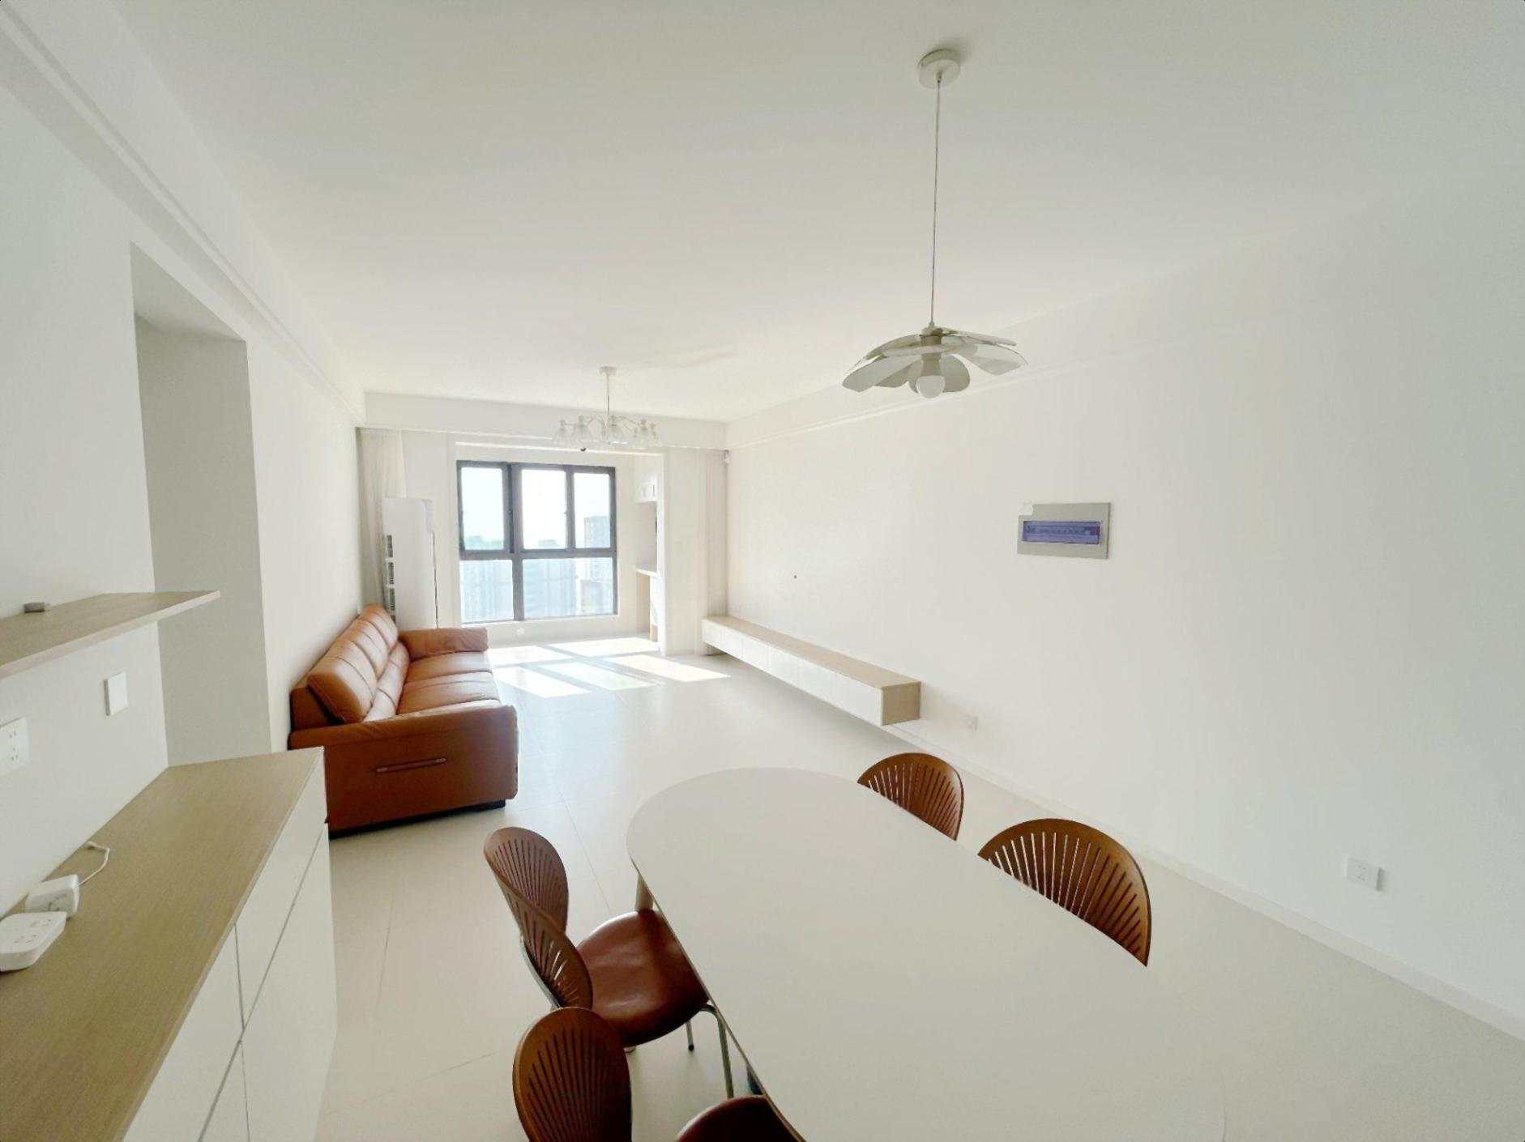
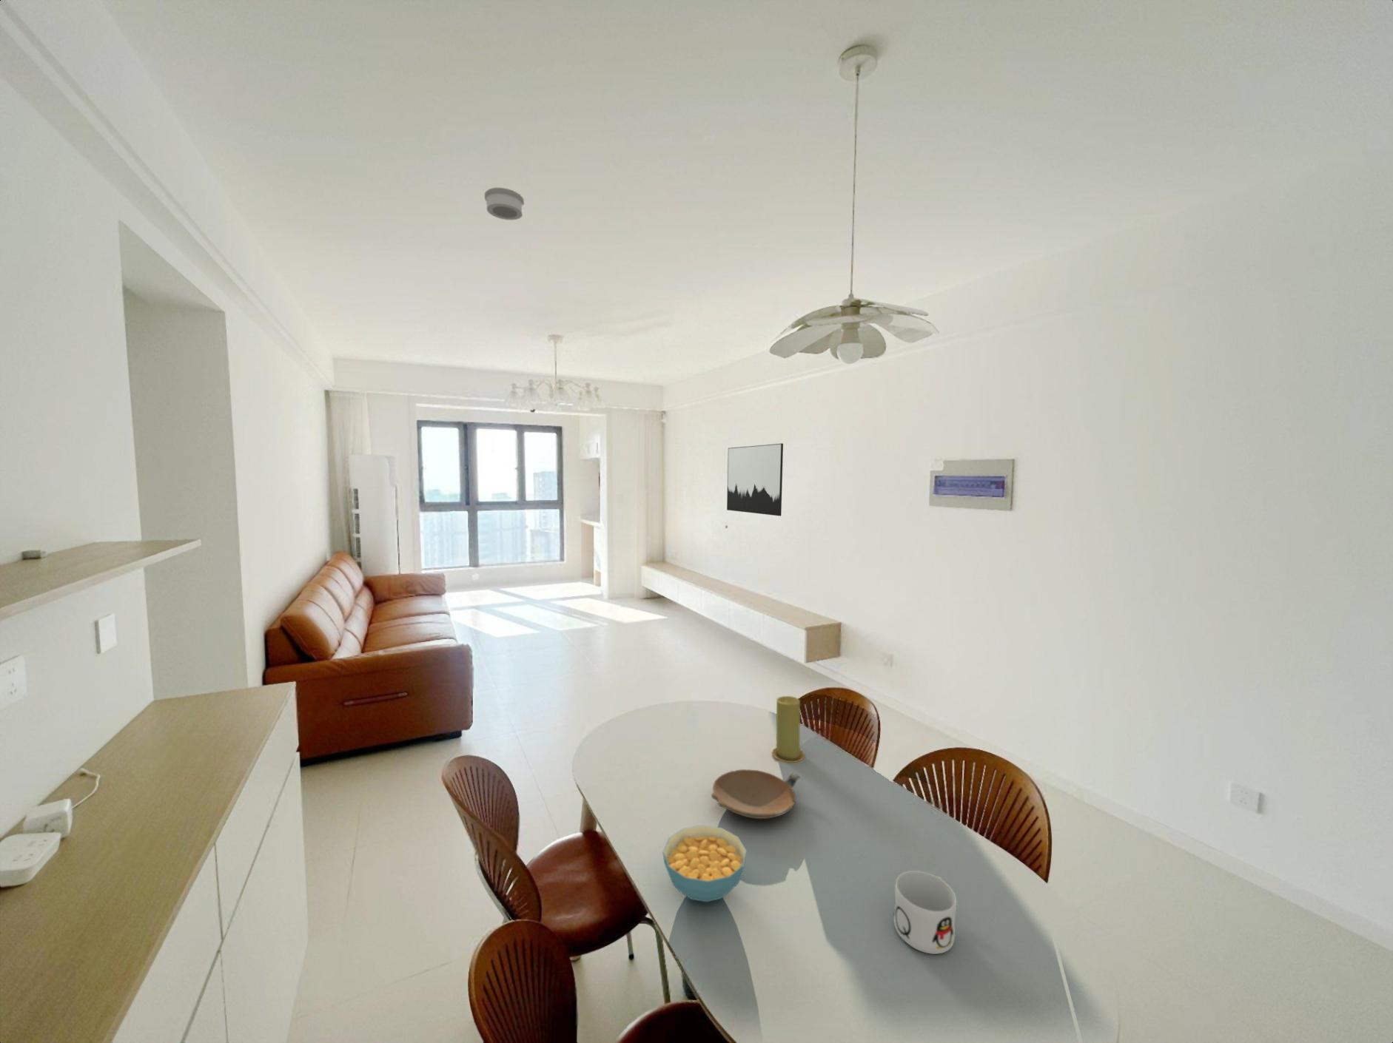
+ candle [772,696,806,764]
+ mug [892,870,957,955]
+ cereal bowl [662,824,747,903]
+ smoke detector [484,186,525,220]
+ wall art [727,443,784,516]
+ bowl [710,769,800,820]
